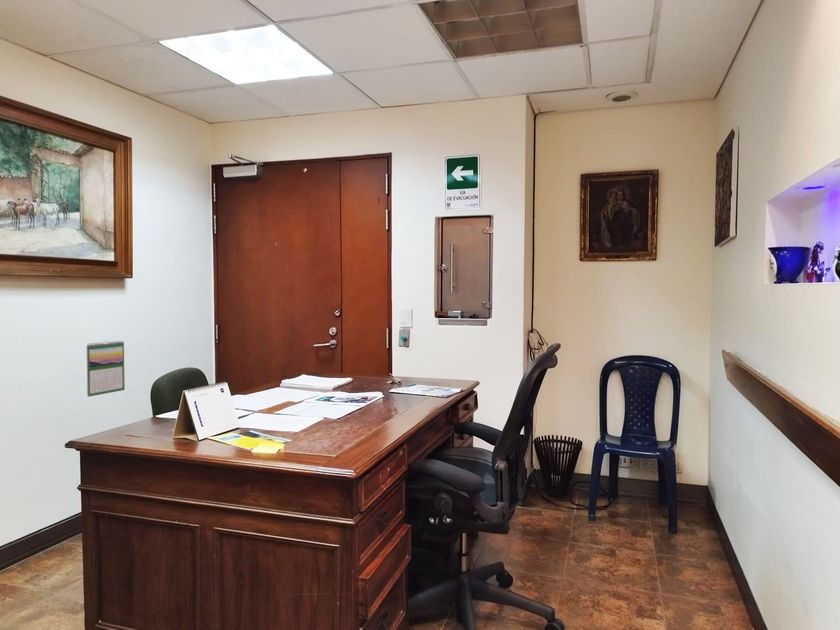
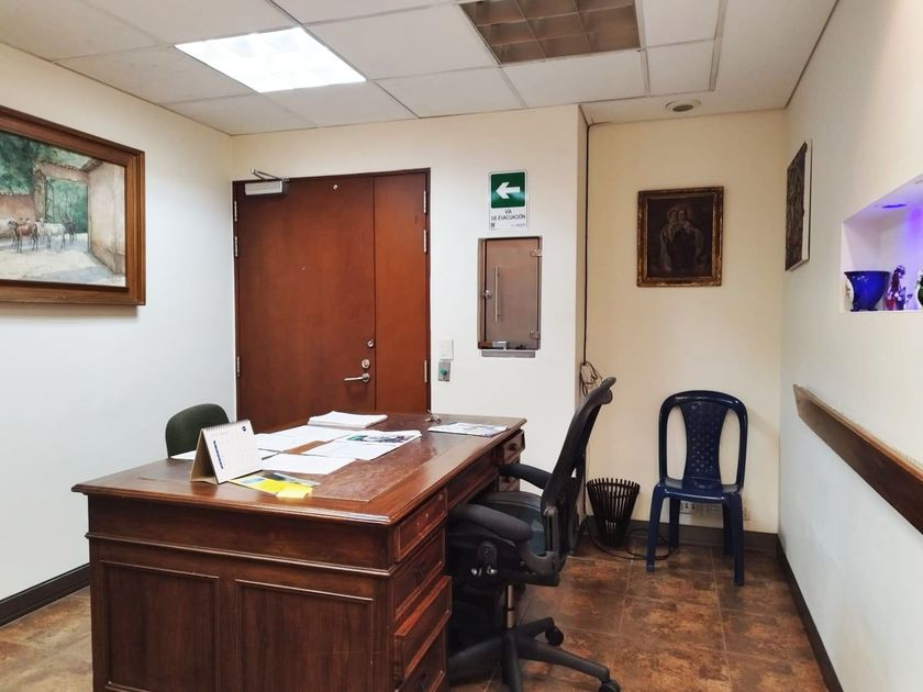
- calendar [86,340,126,398]
